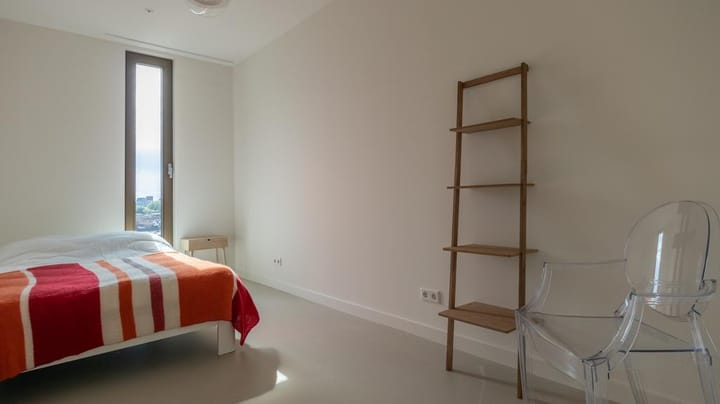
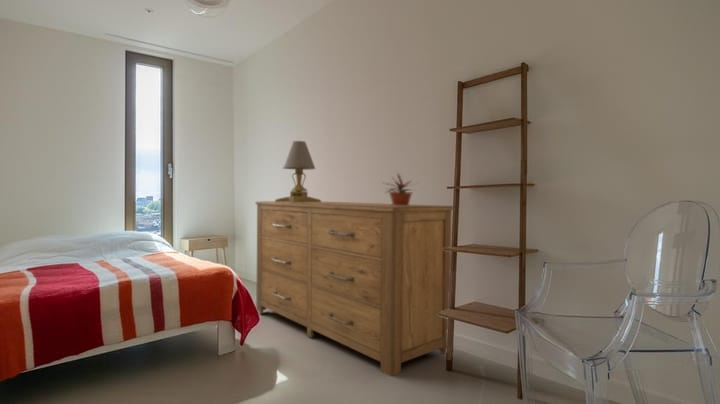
+ dresser [254,200,454,377]
+ lamp [274,140,322,202]
+ potted plant [380,171,421,206]
